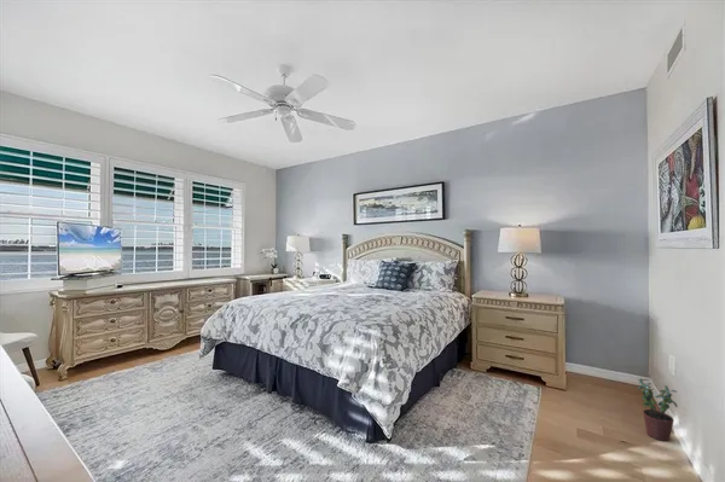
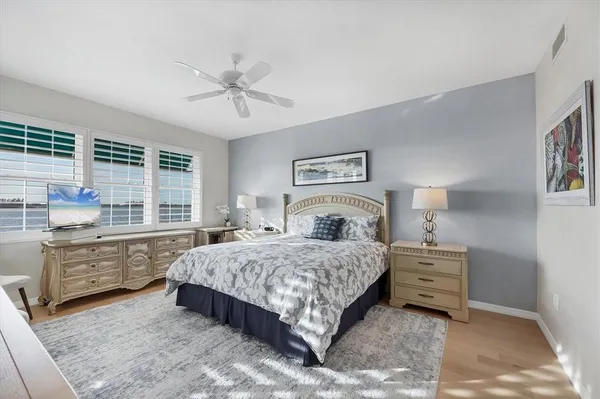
- potted plant [637,377,678,442]
